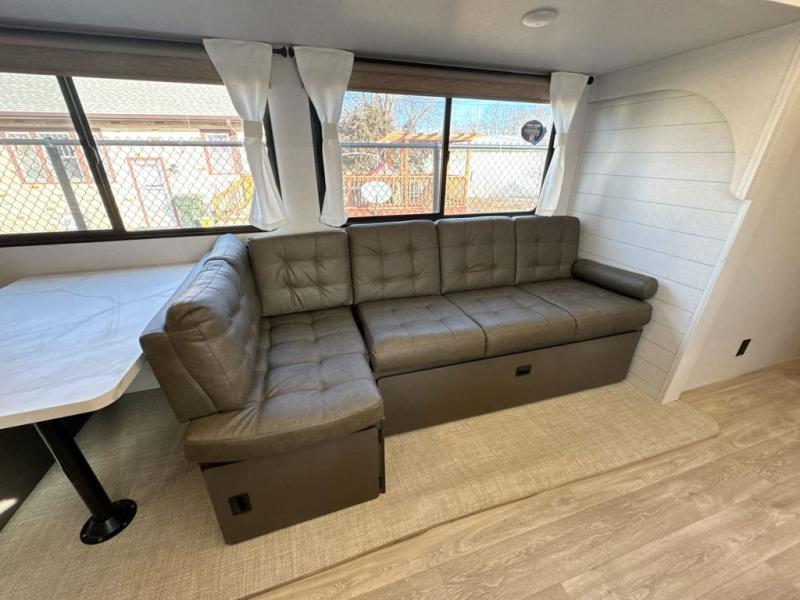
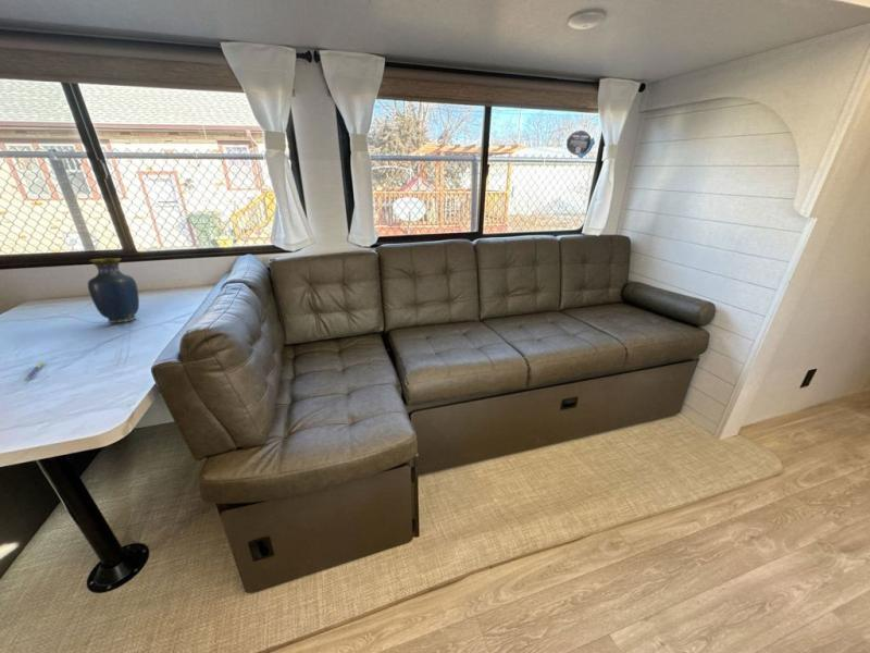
+ pen [24,361,45,381]
+ vase [87,257,140,324]
